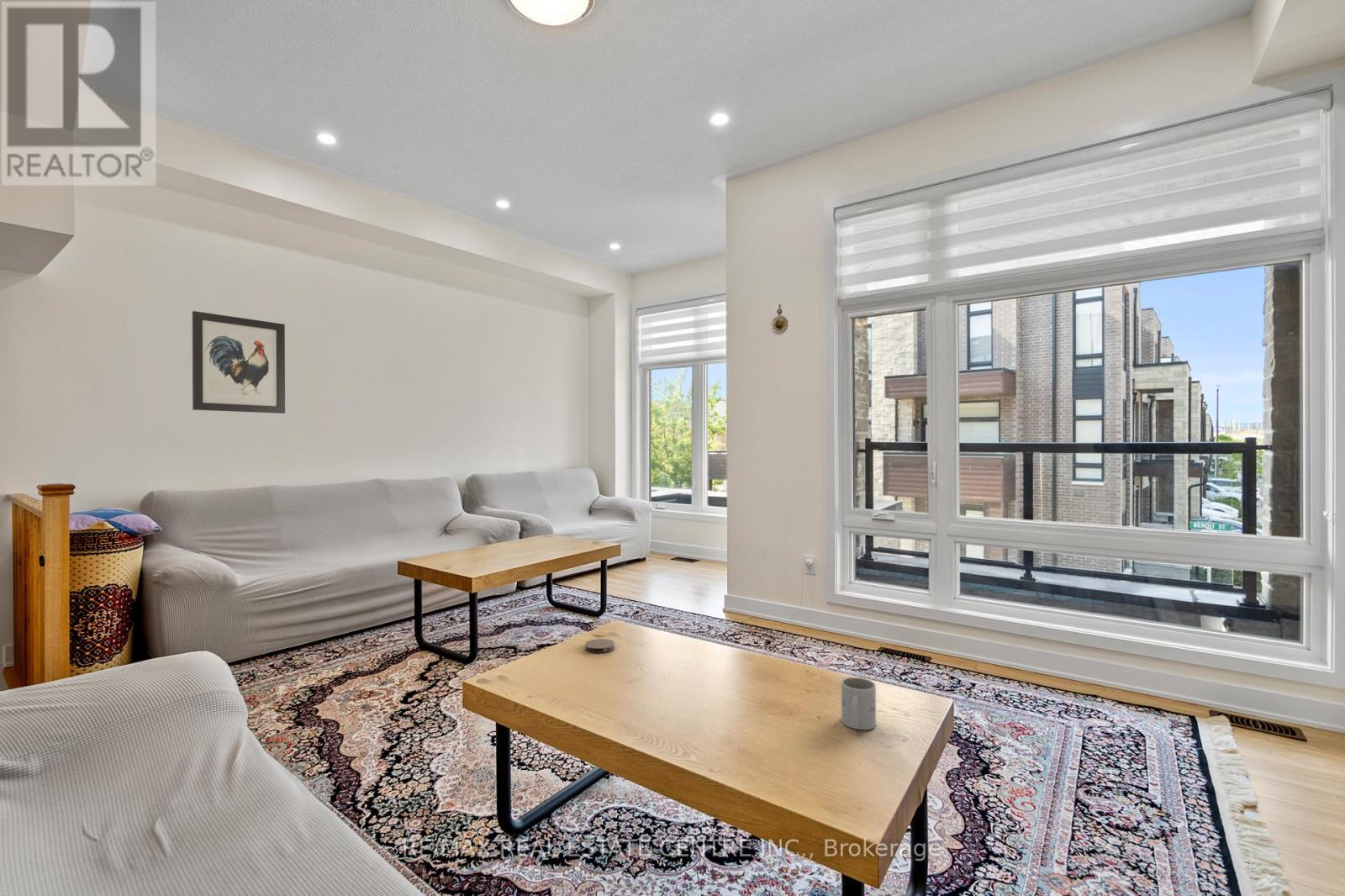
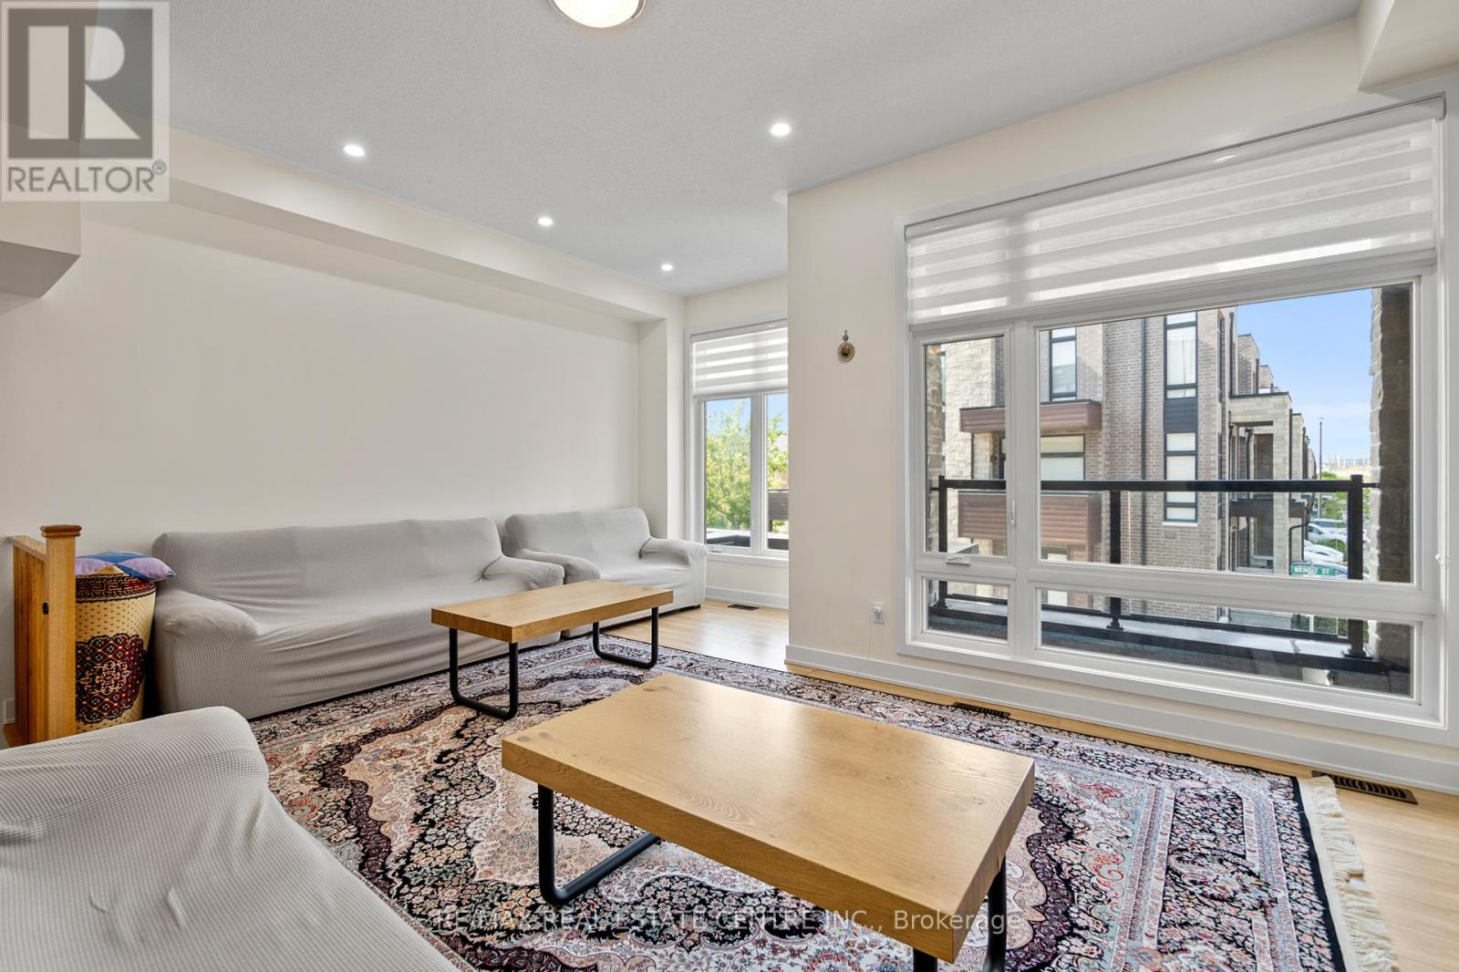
- wall art [192,310,286,414]
- coaster [584,638,615,653]
- mug [841,677,877,730]
